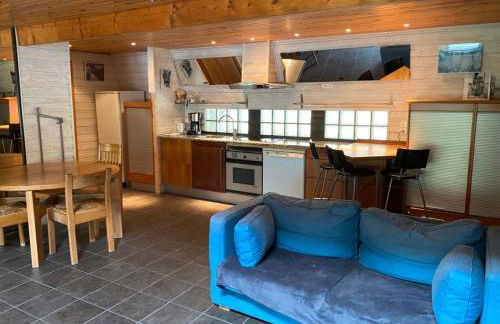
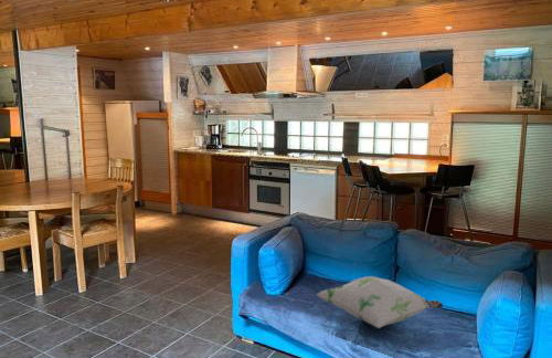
+ decorative pillow [316,275,445,329]
